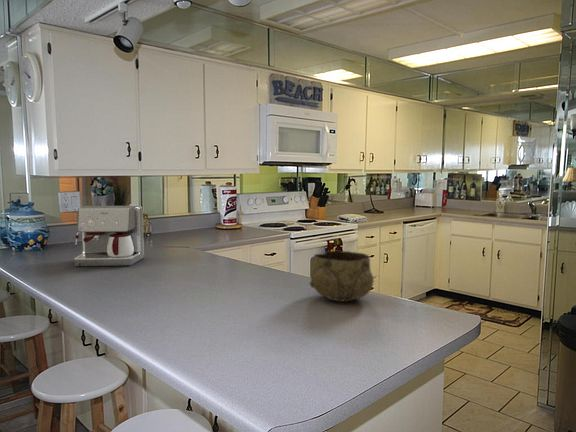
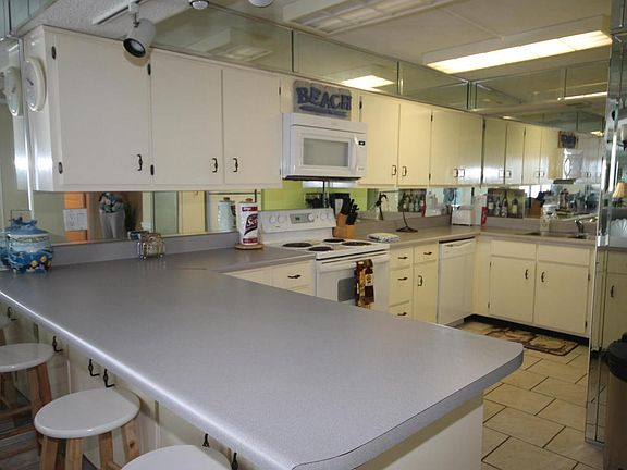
- coffee maker [74,205,145,267]
- decorative bowl [308,250,375,302]
